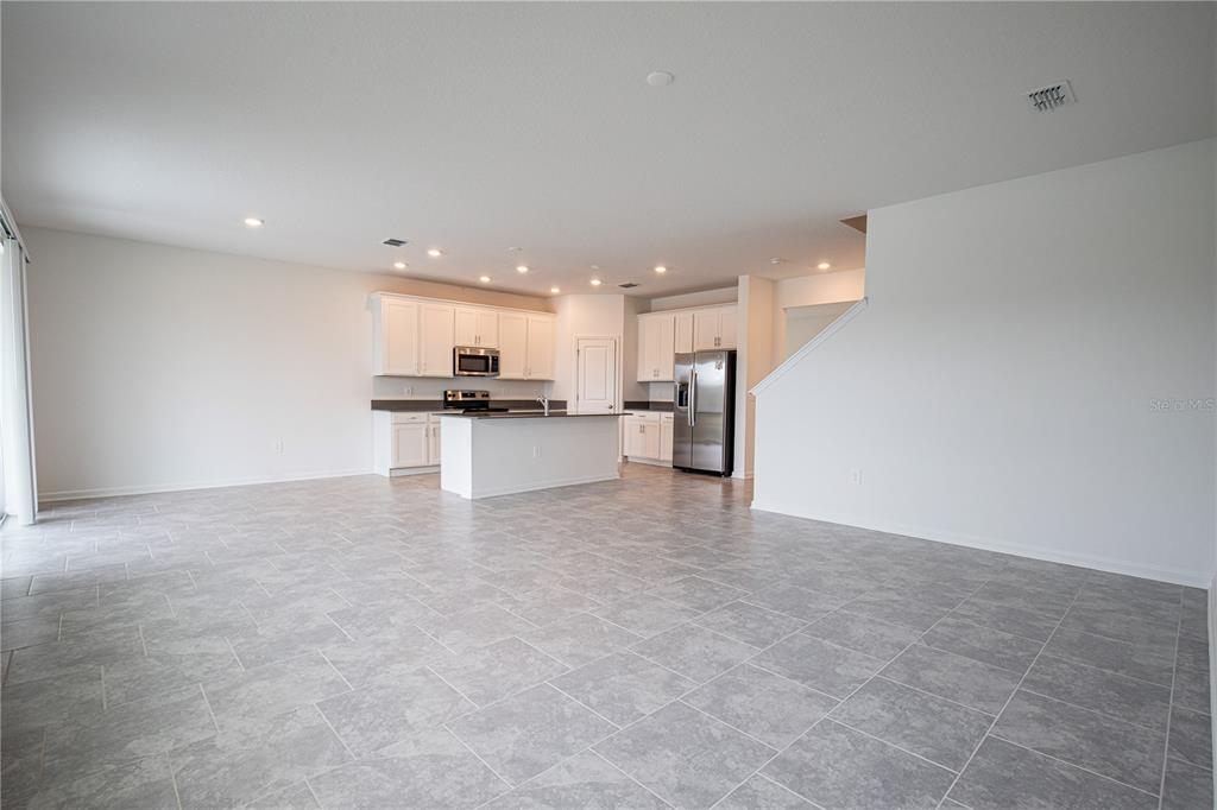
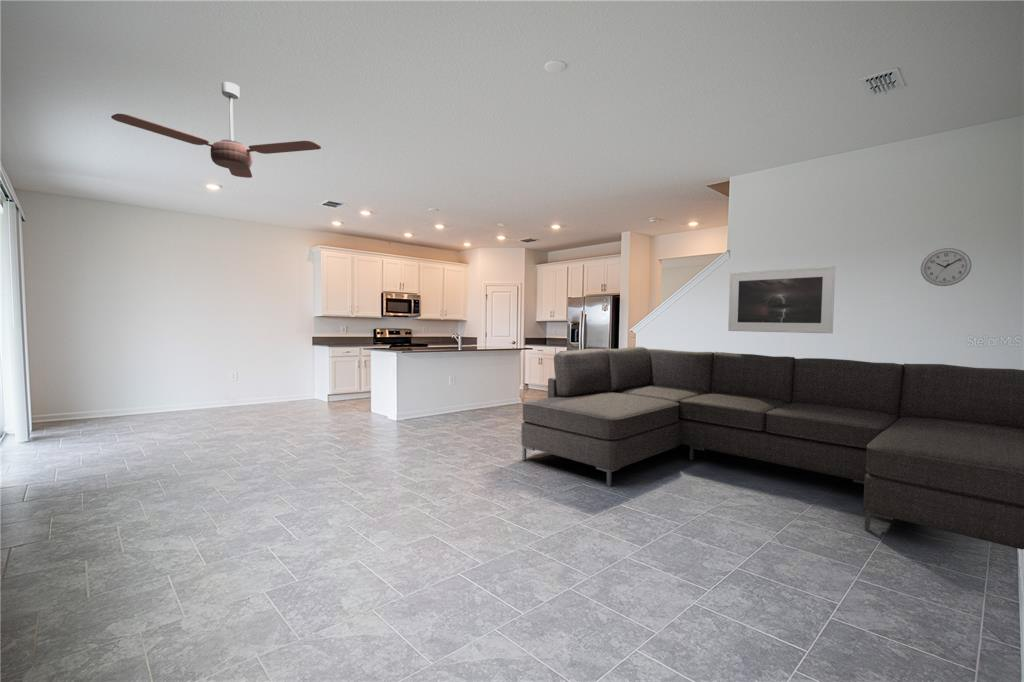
+ wall clock [920,247,973,287]
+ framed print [727,265,836,334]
+ sofa [520,346,1024,551]
+ ceiling fan [110,81,322,179]
